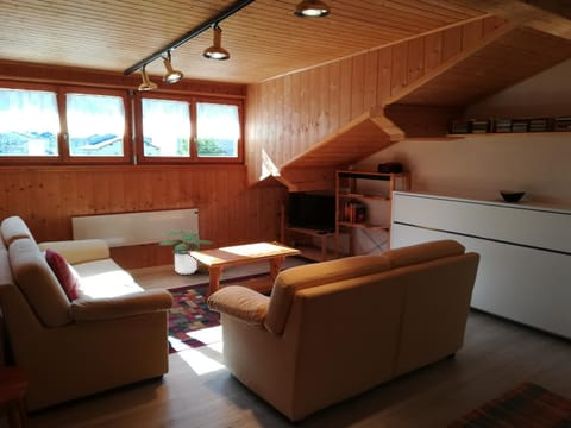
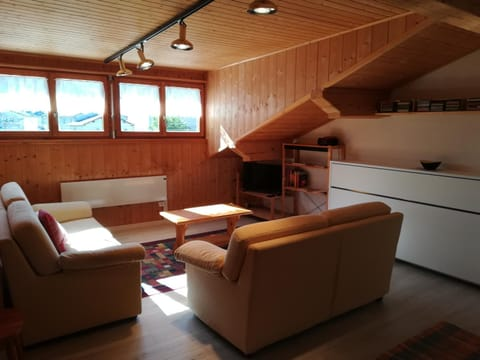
- potted plant [158,229,214,275]
